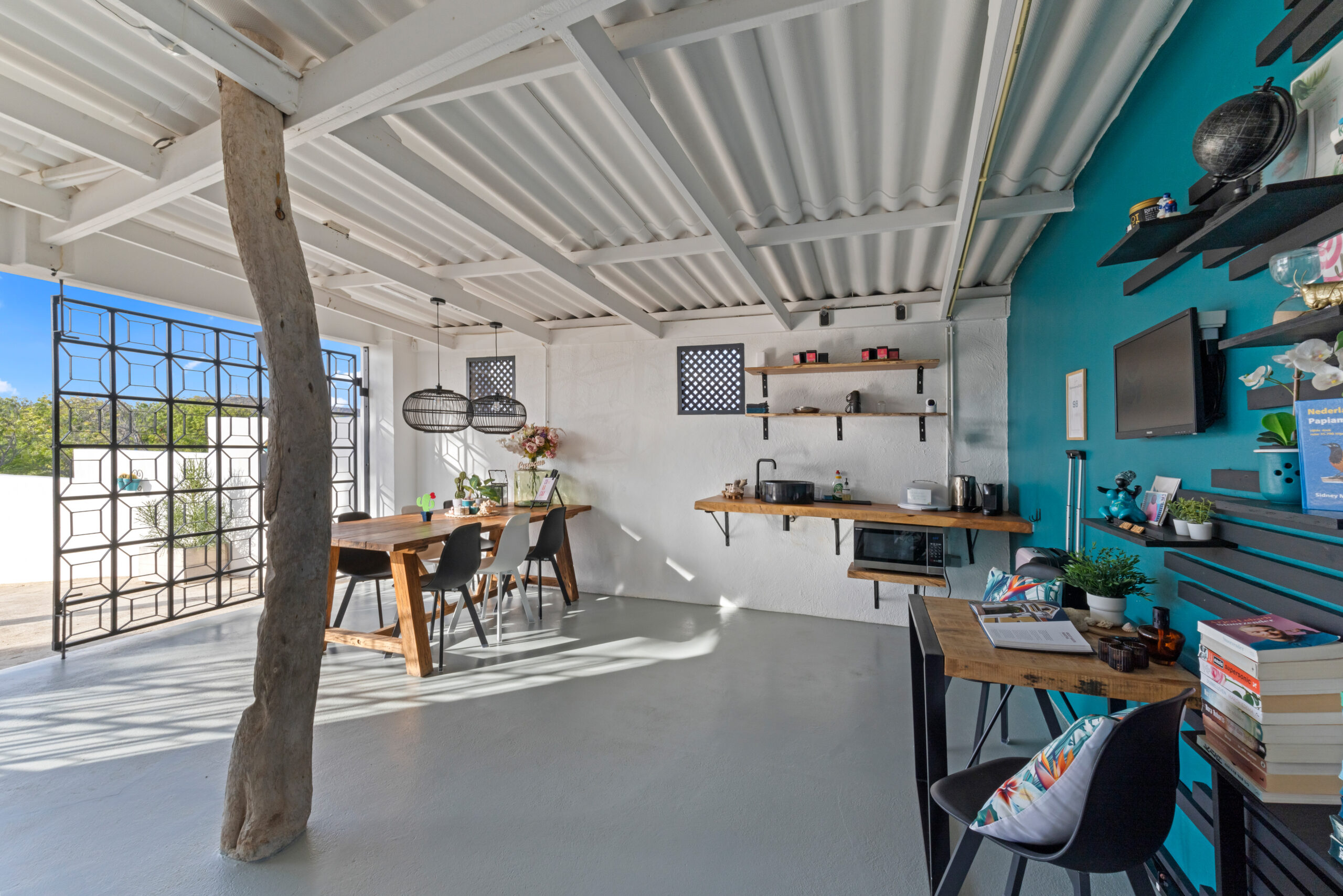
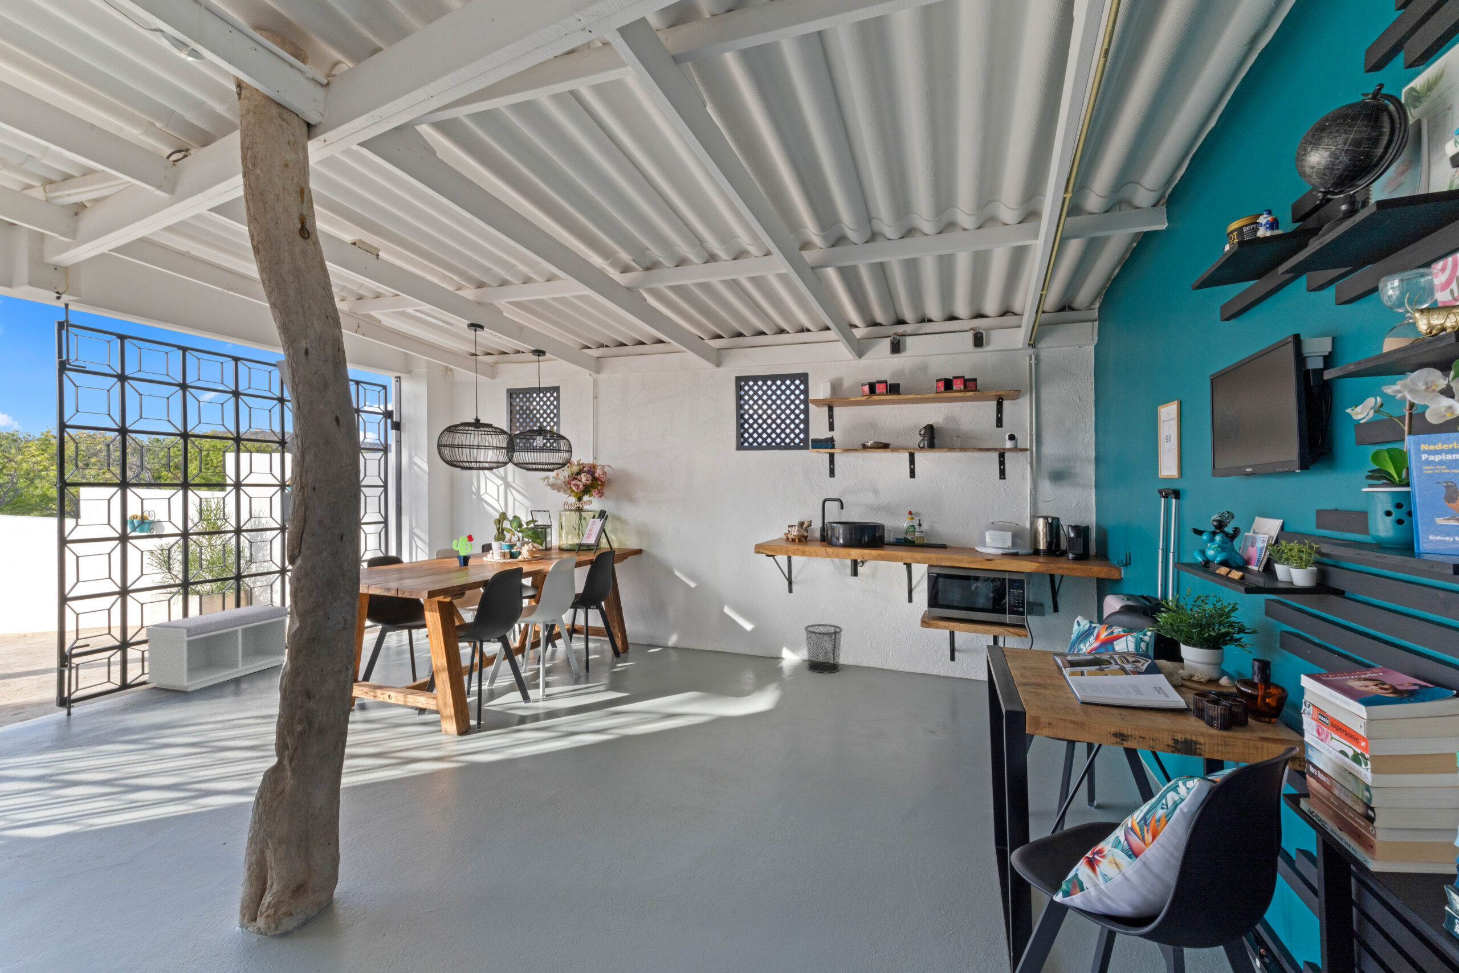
+ bench [146,605,289,692]
+ waste bin [804,623,843,674]
